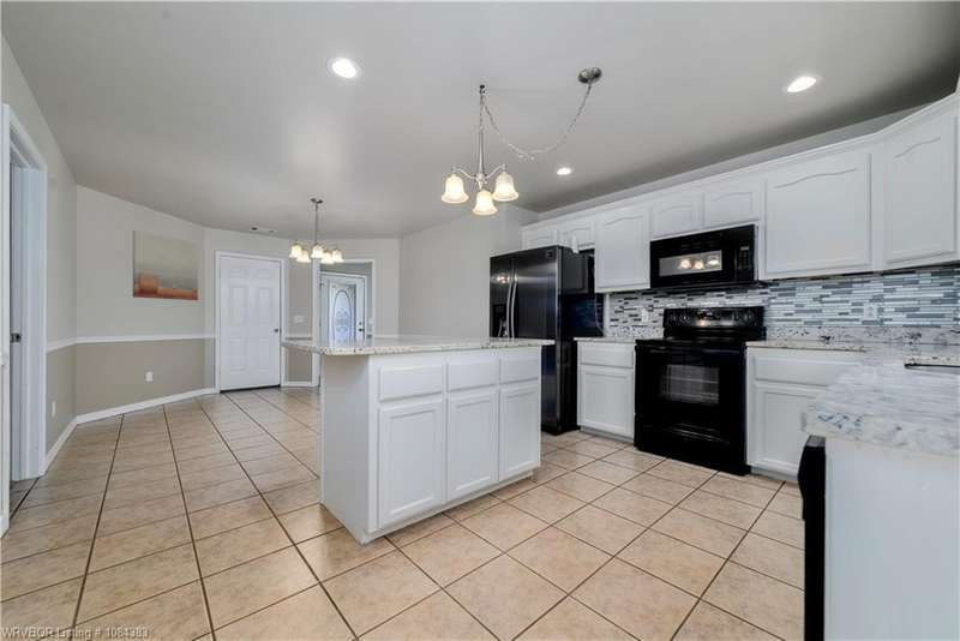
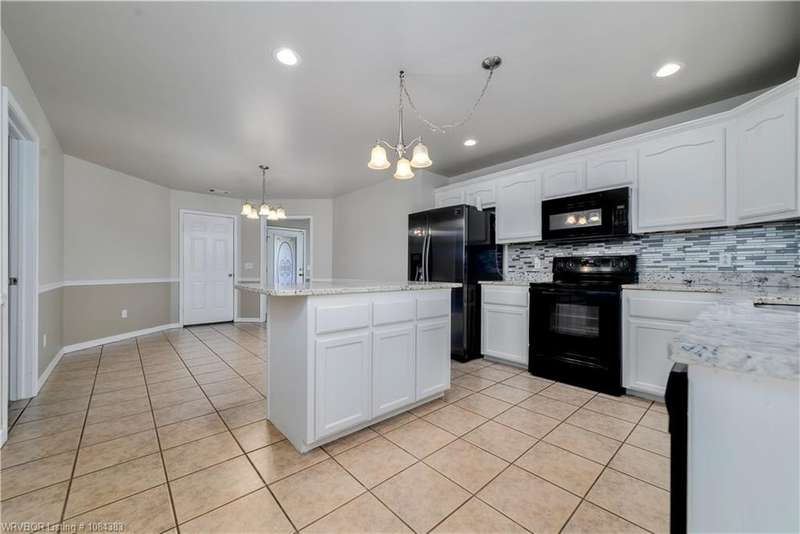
- wall art [132,229,199,301]
